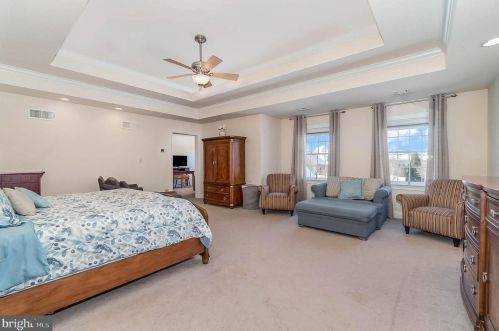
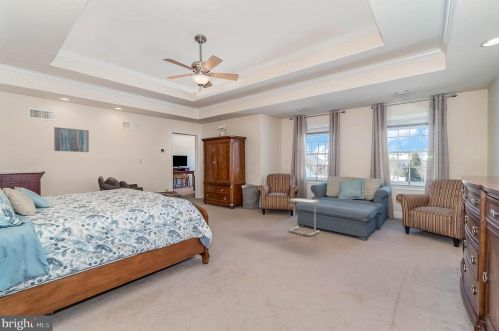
+ side table [288,197,320,237]
+ wall art [53,126,90,153]
